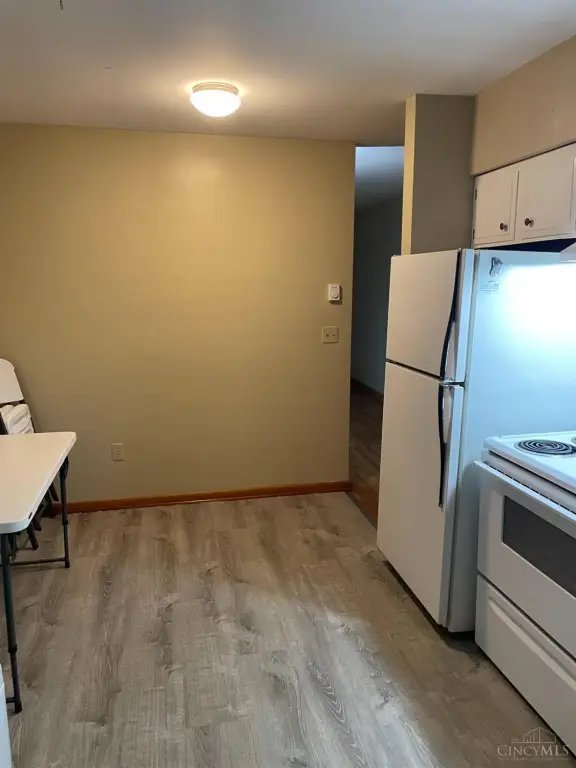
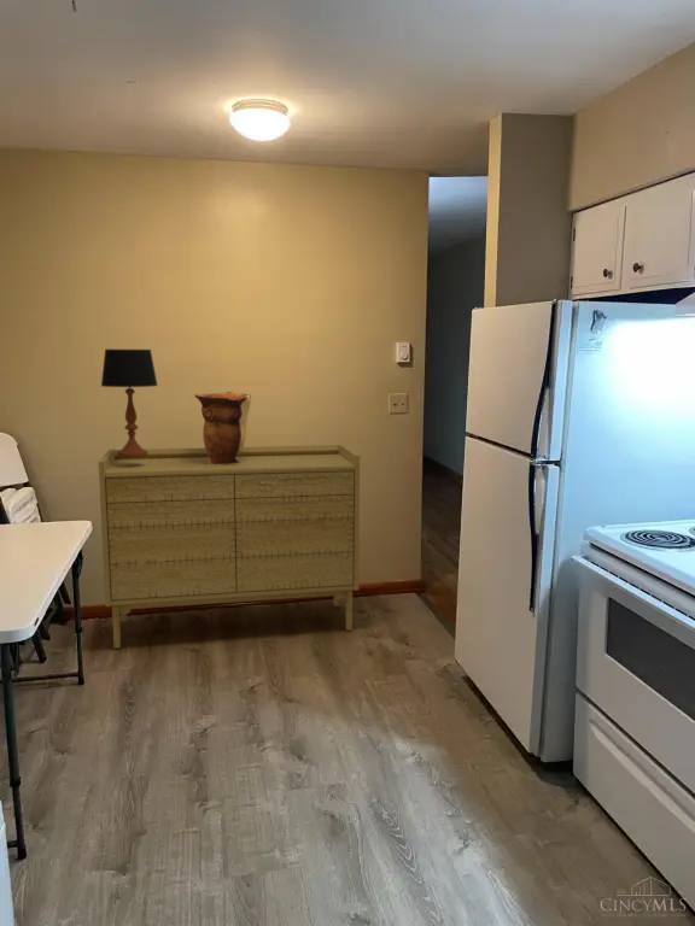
+ sideboard [98,444,361,650]
+ table lamp [100,348,159,457]
+ decorative vase [193,389,252,465]
